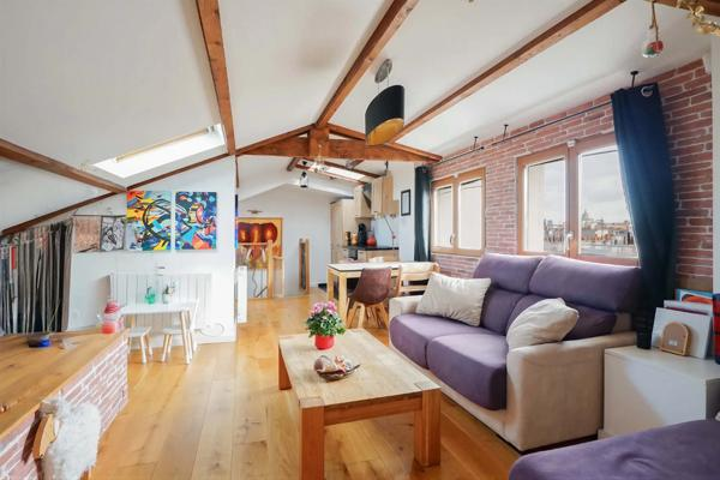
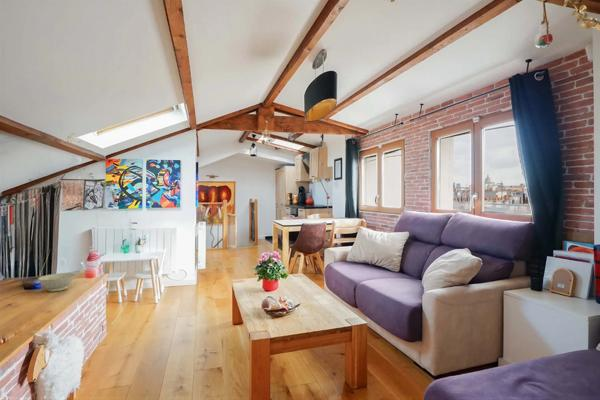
+ bowl [37,272,77,293]
